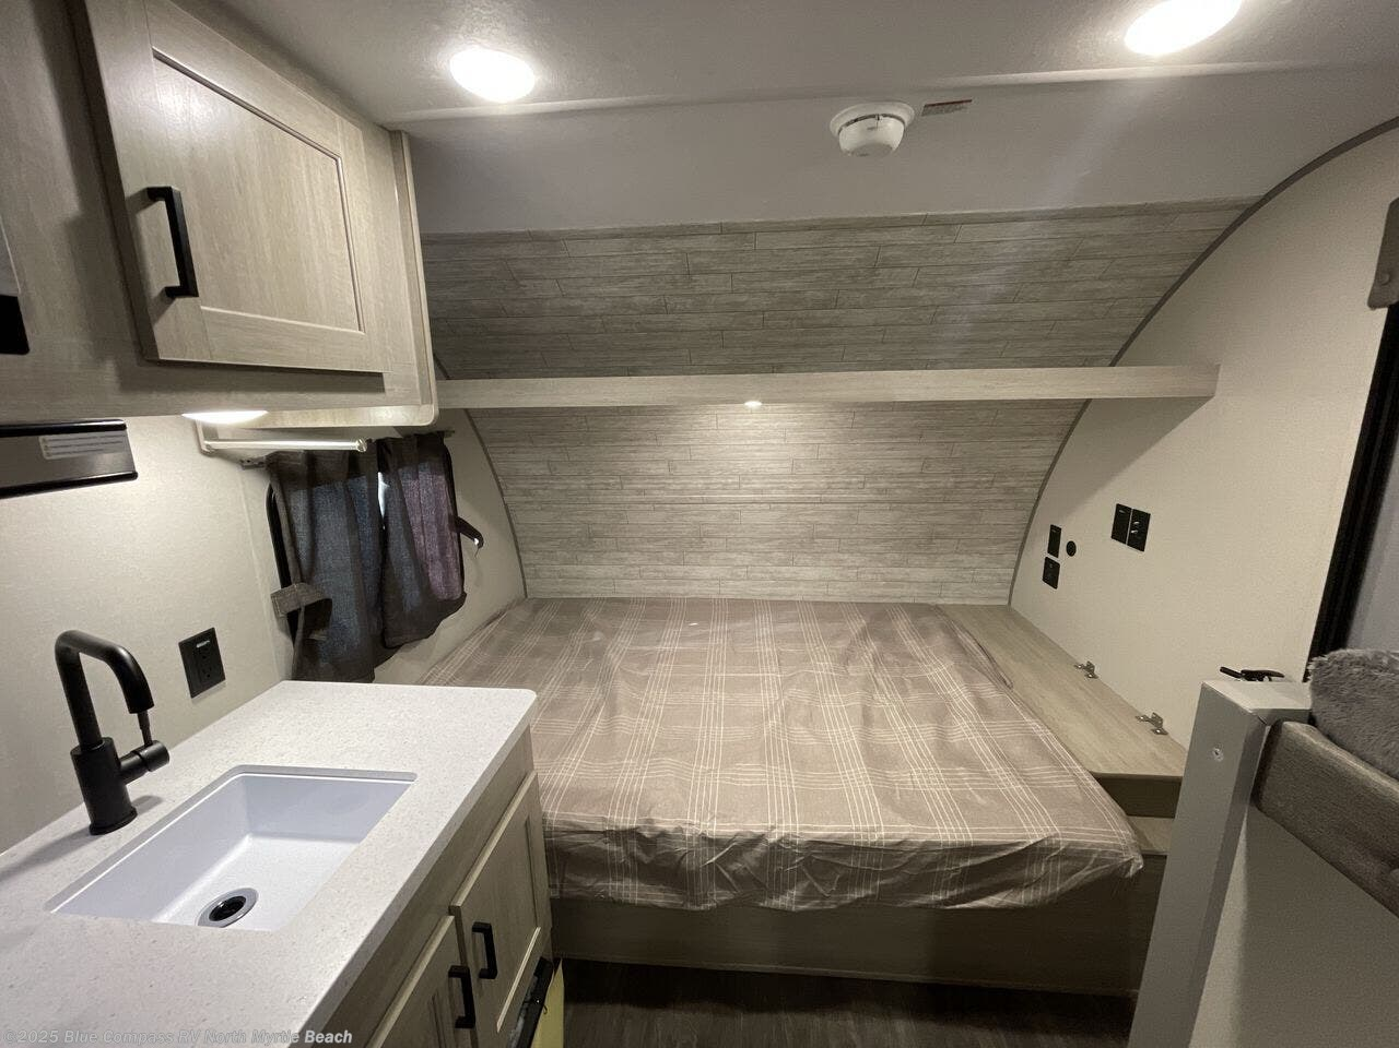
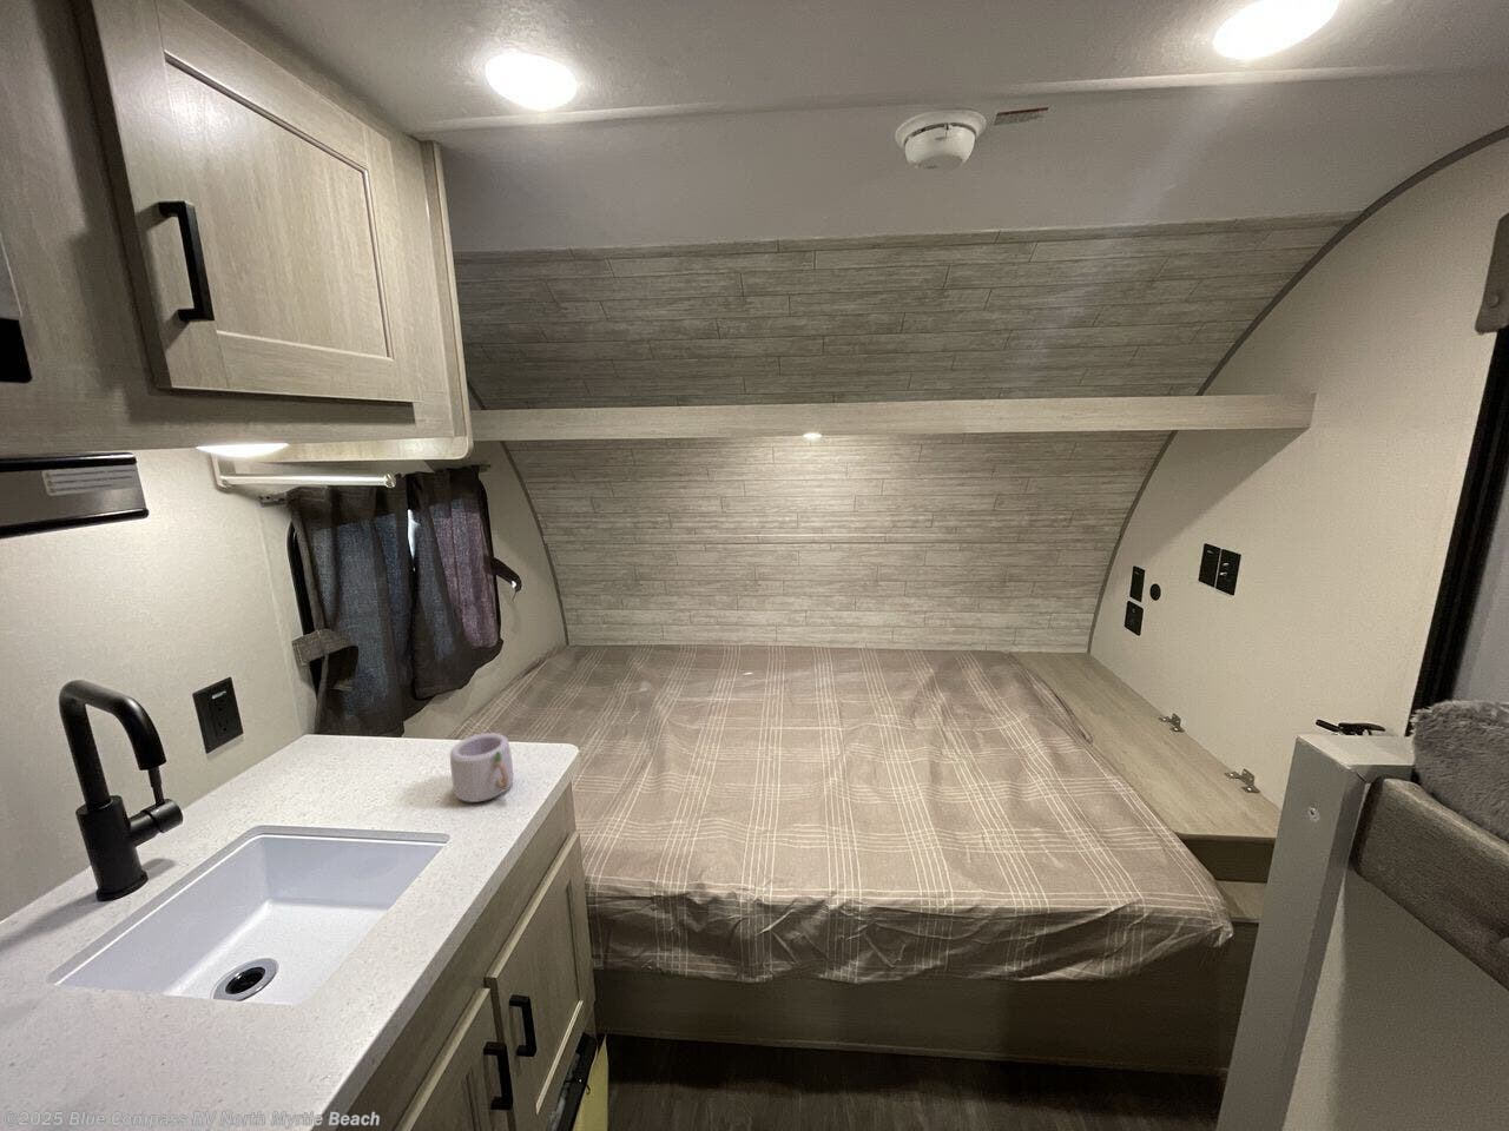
+ mug [449,732,514,803]
